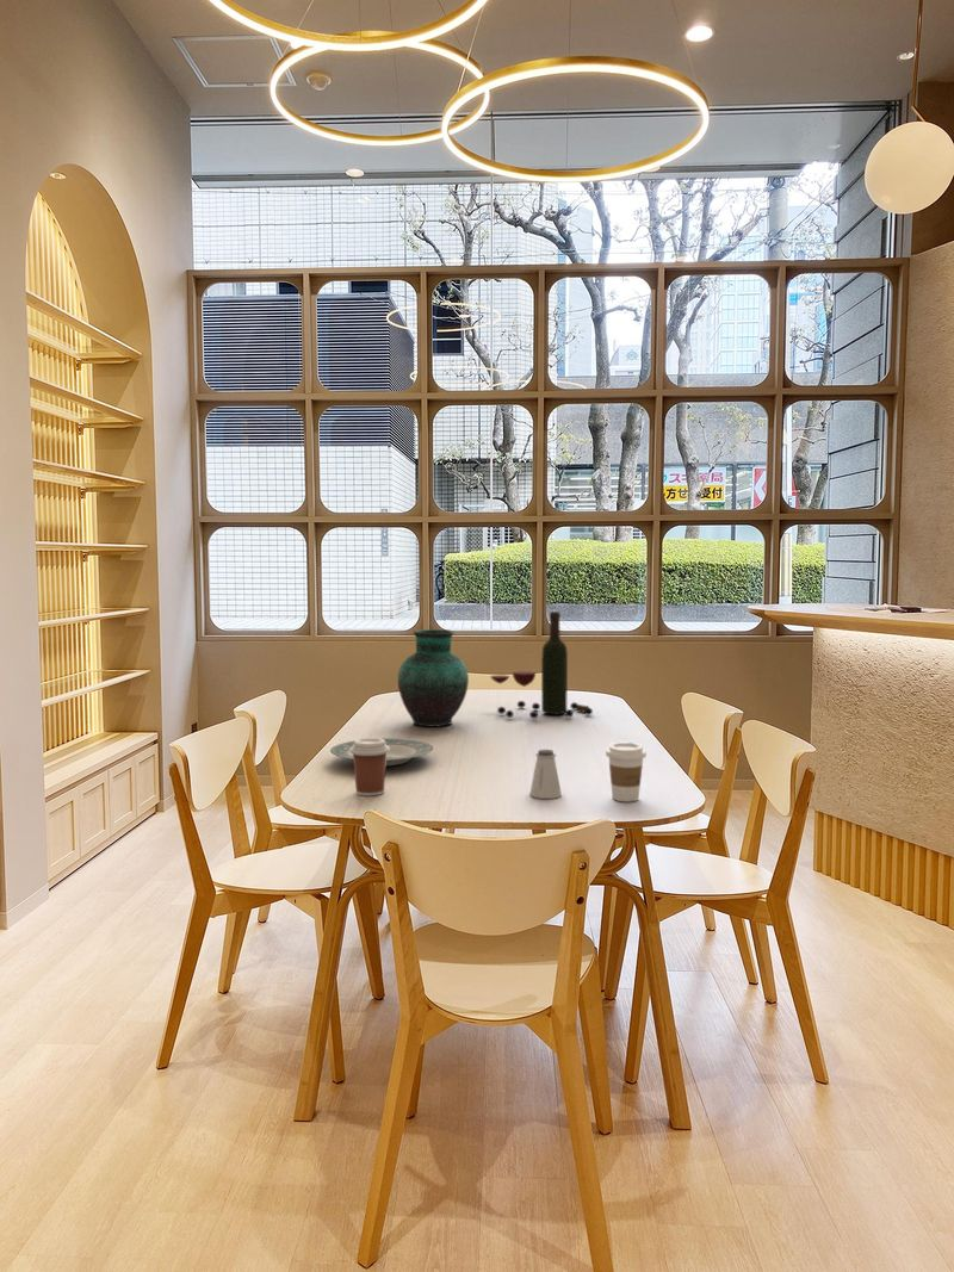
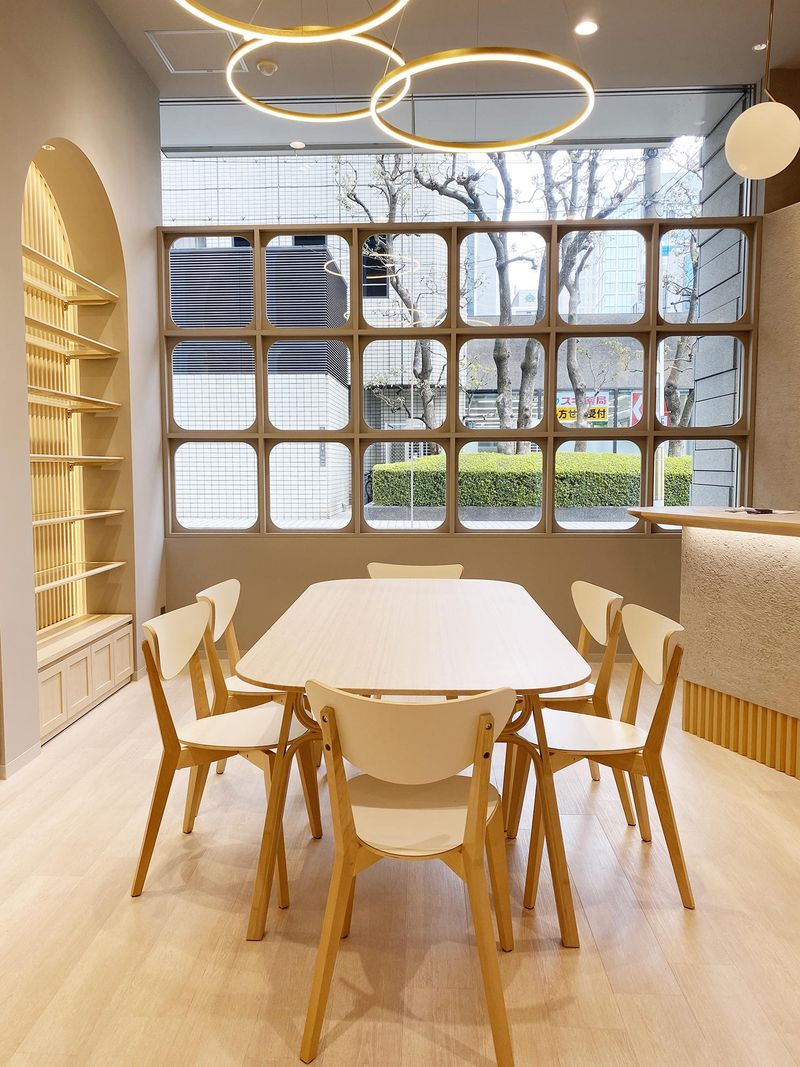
- saltshaker [528,749,563,800]
- plate [329,738,434,768]
- wine bottle [489,610,594,720]
- coffee cup [349,737,390,798]
- vase [397,628,470,728]
- coffee cup [605,742,648,802]
